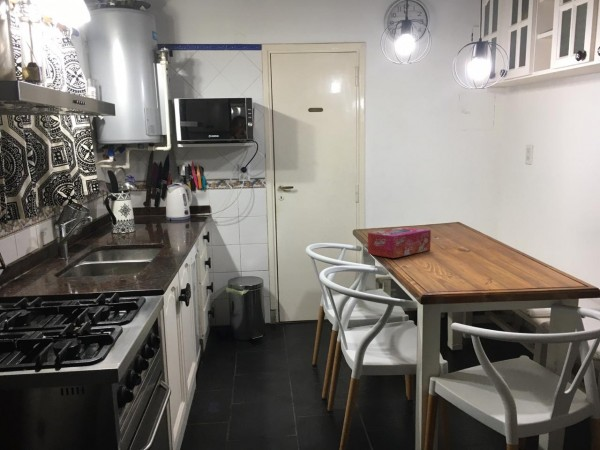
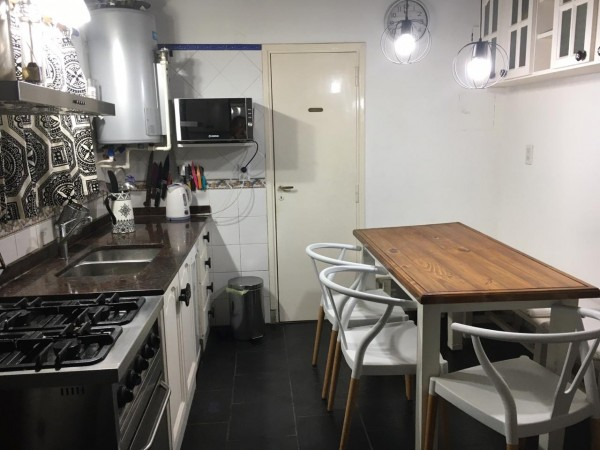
- tissue box [367,226,432,259]
